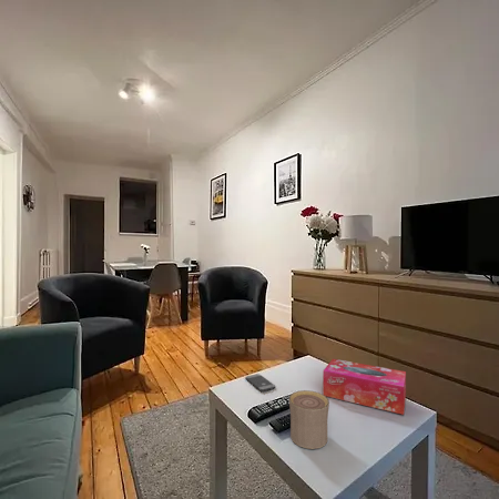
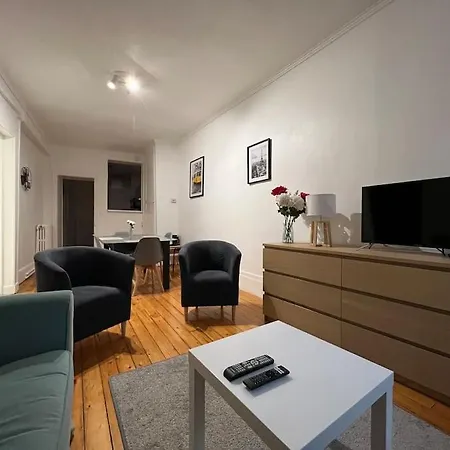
- tissue box [322,358,407,416]
- cup [288,389,330,450]
- smartphone [244,373,276,393]
